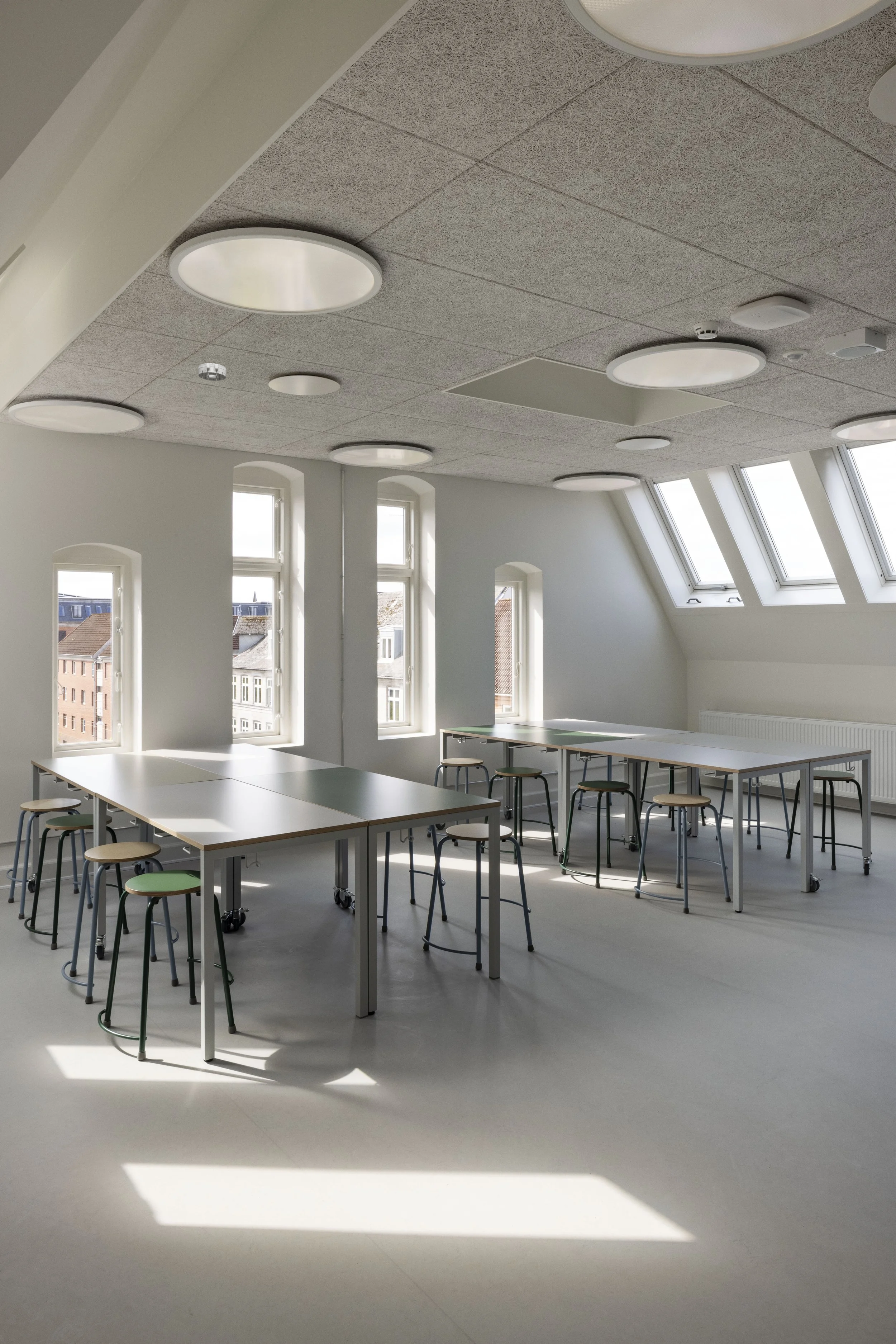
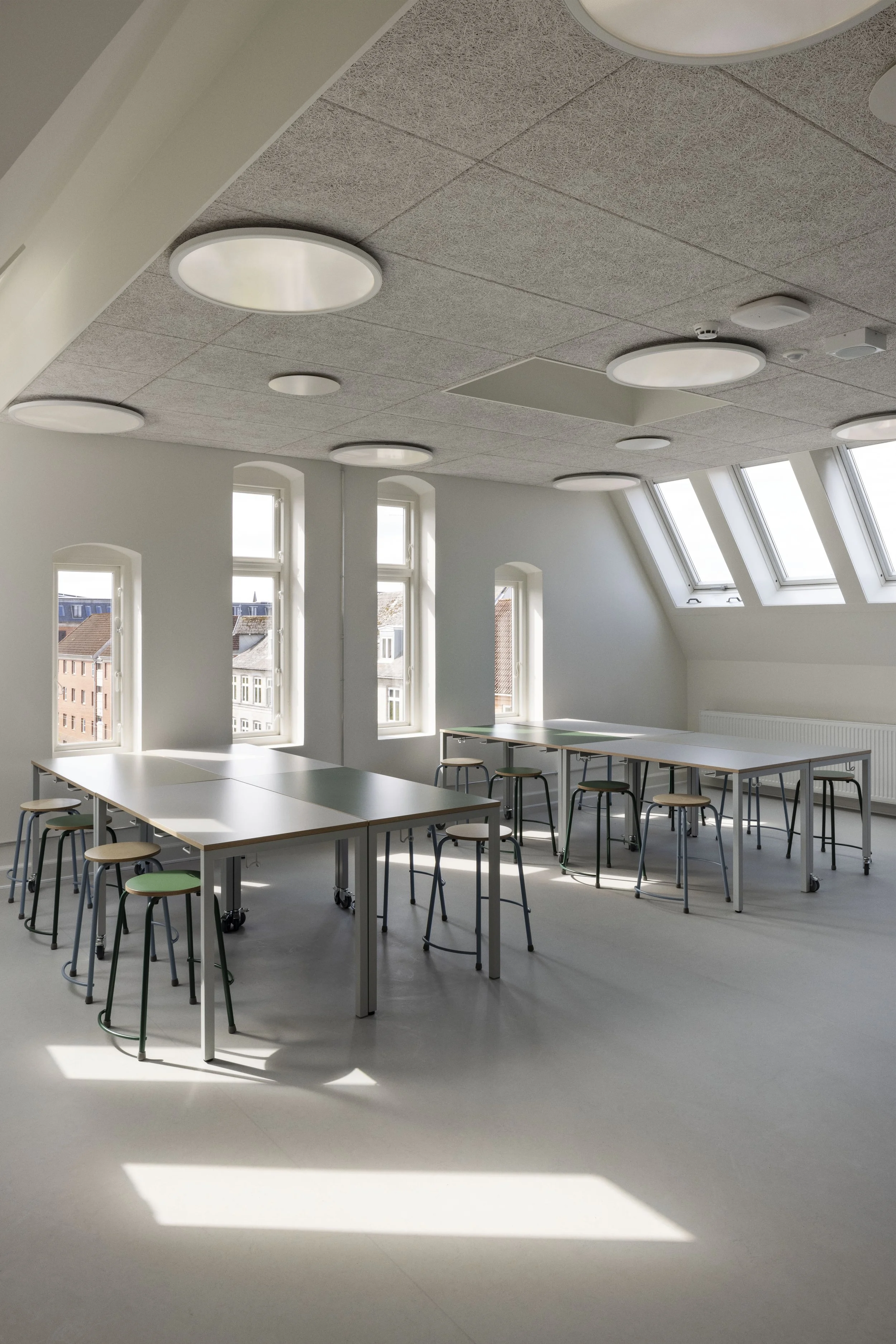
- smoke detector [198,363,227,381]
